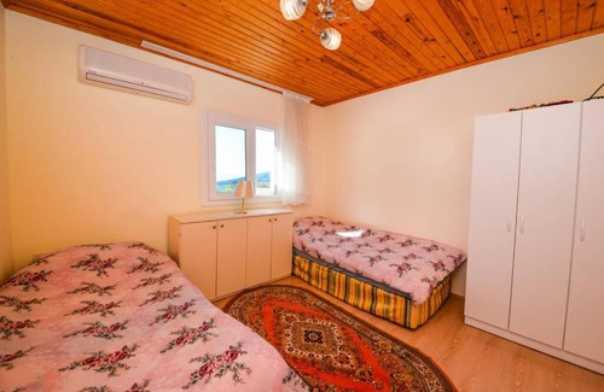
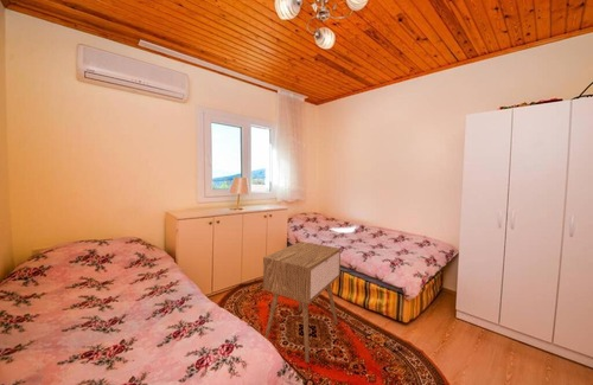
+ nightstand [262,240,342,364]
